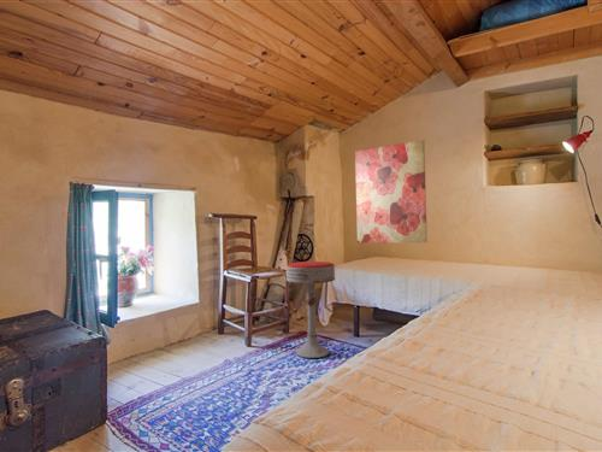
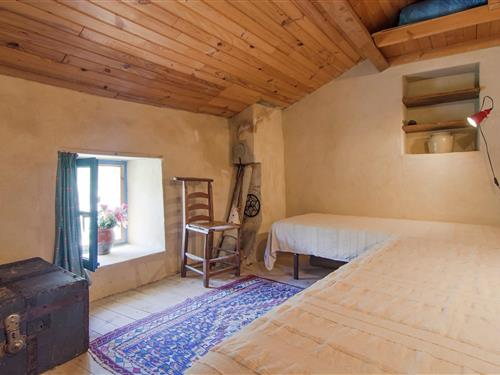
- bar stool [285,260,336,359]
- wall art [354,139,429,243]
